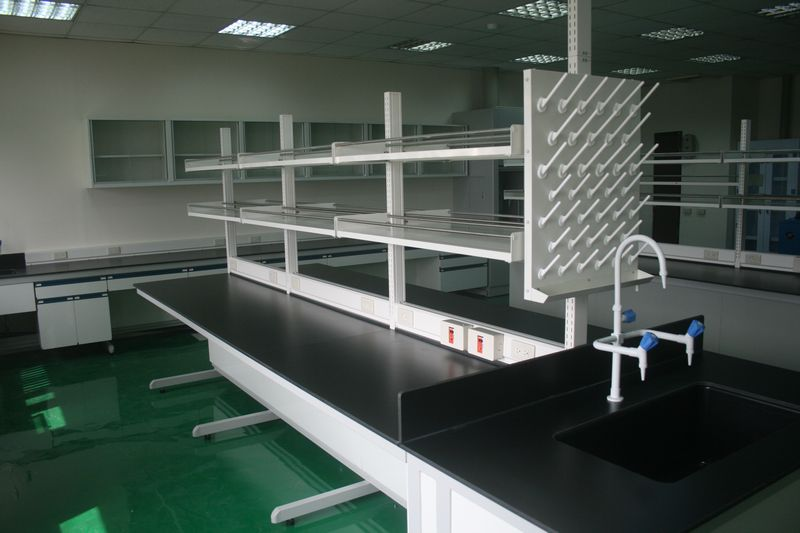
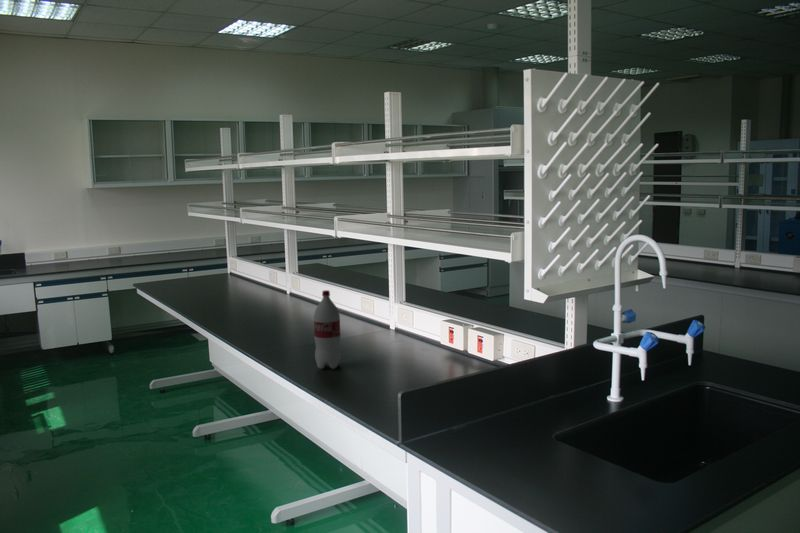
+ bottle [313,289,342,370]
